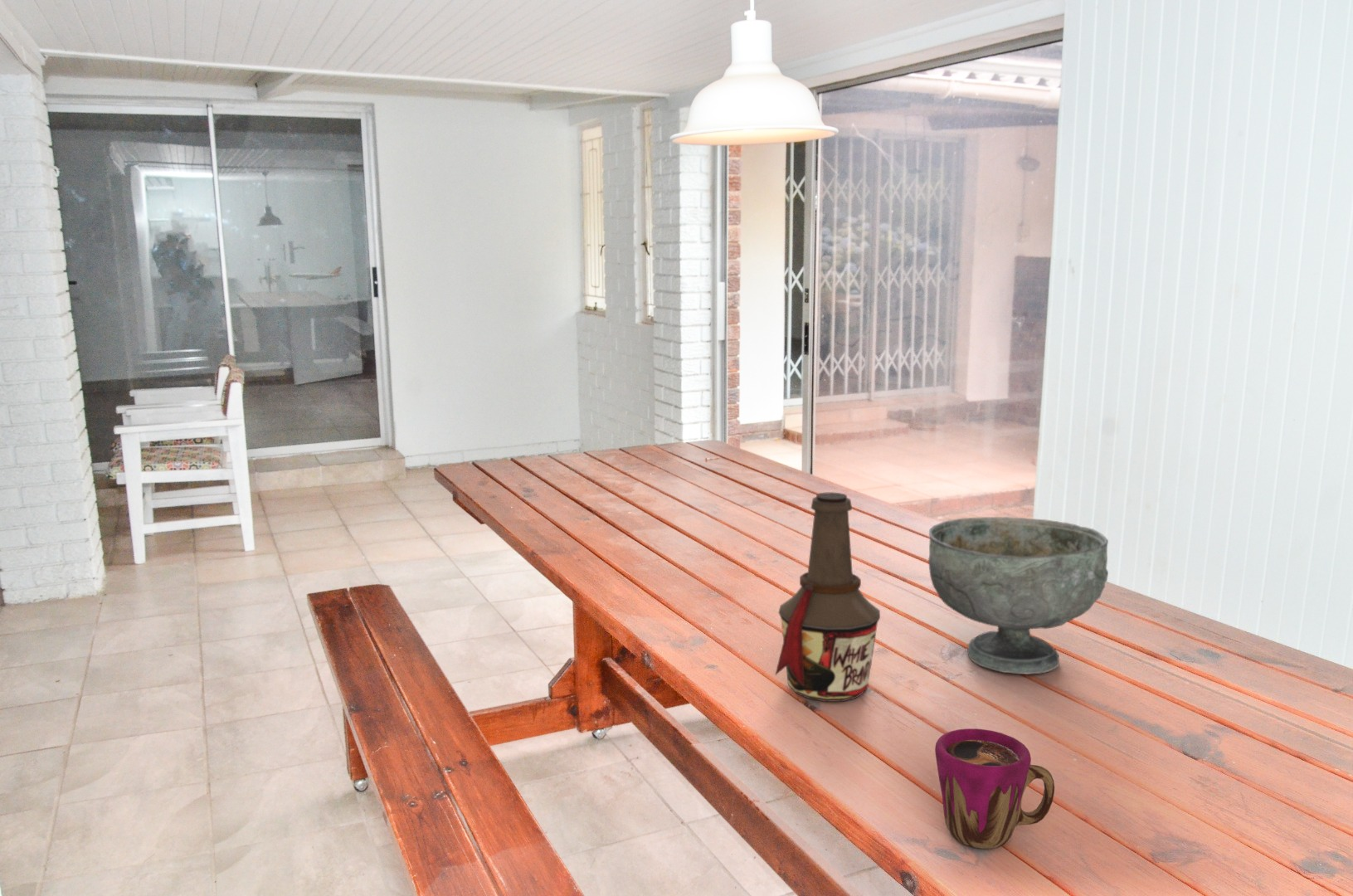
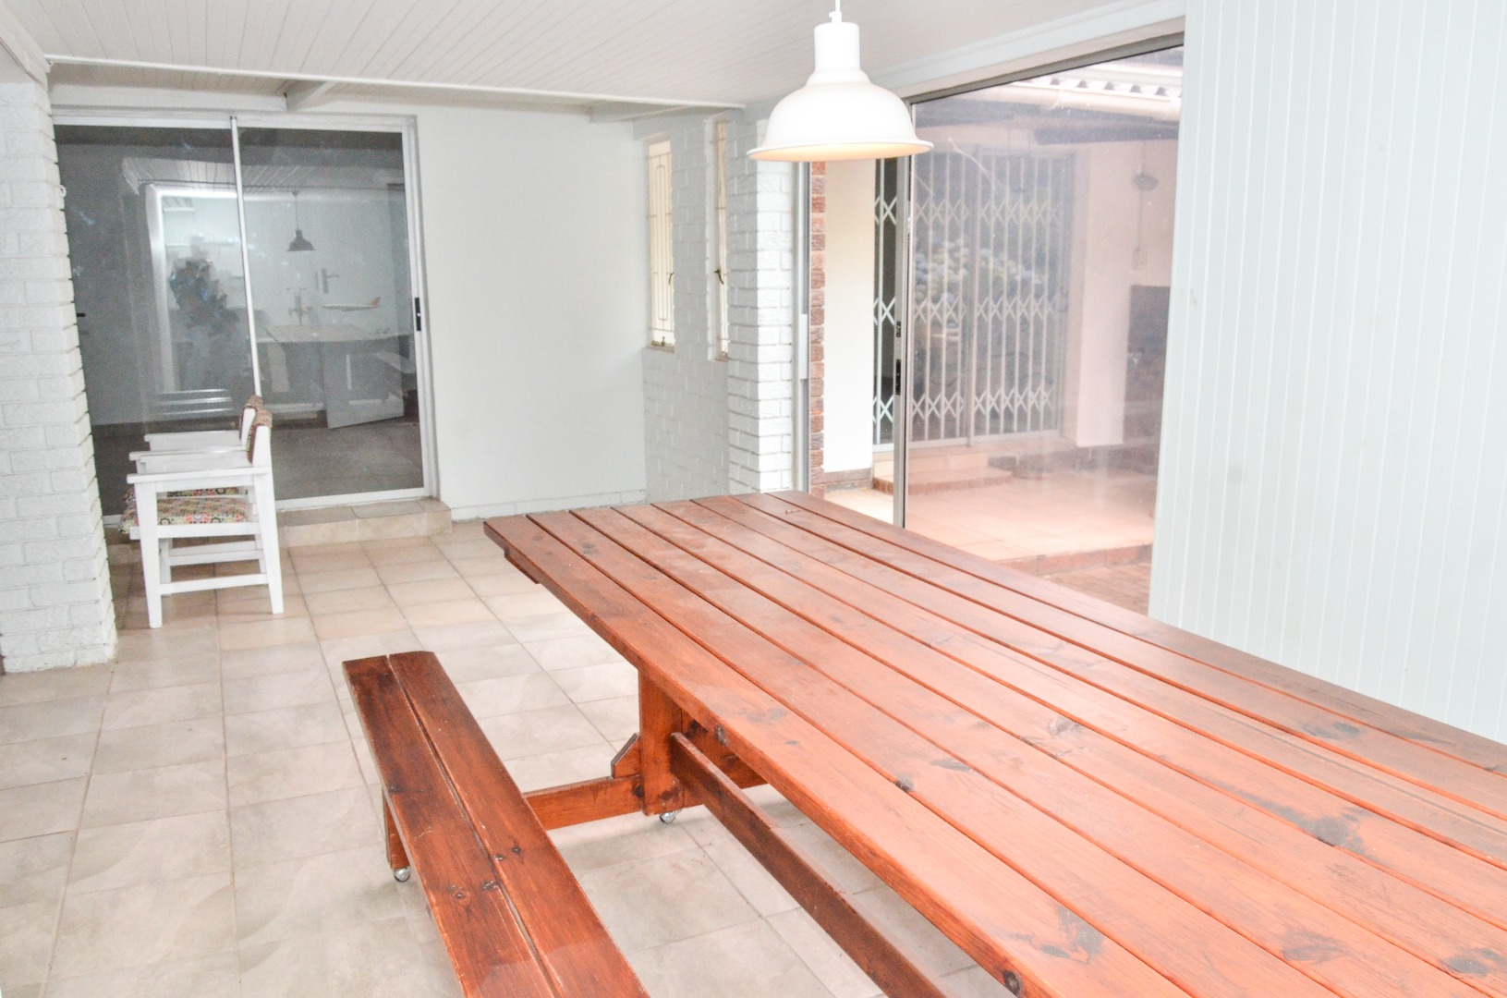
- decorative bowl [927,516,1109,675]
- bottle [774,491,881,703]
- cup [934,728,1055,850]
